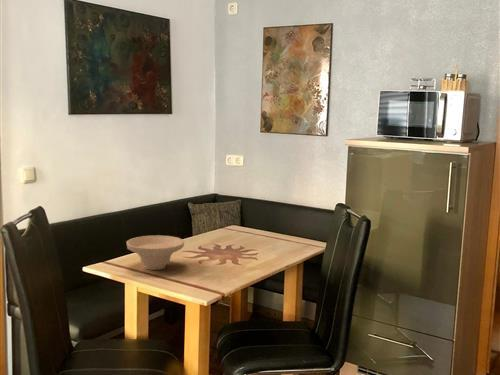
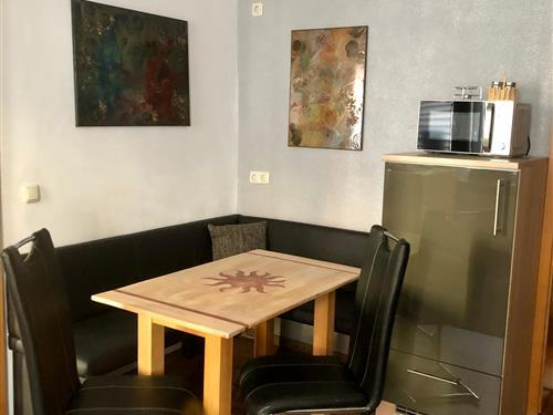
- bowl [125,234,185,271]
